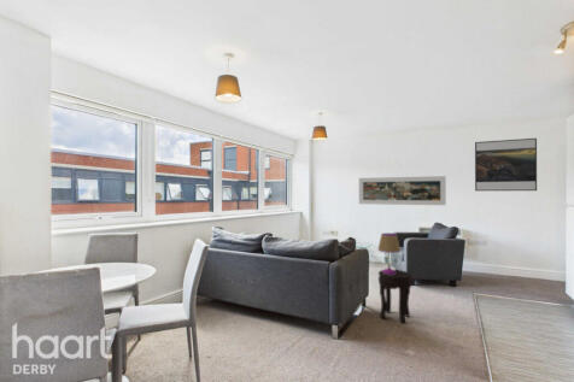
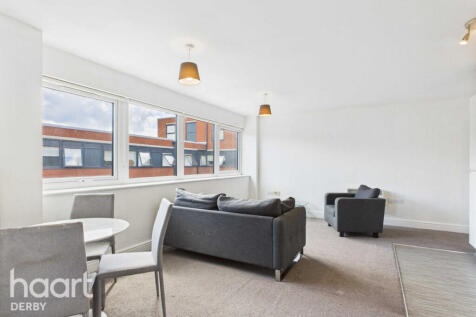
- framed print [474,137,538,192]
- table lamp [377,233,402,275]
- side table [377,269,412,324]
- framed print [358,175,447,206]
